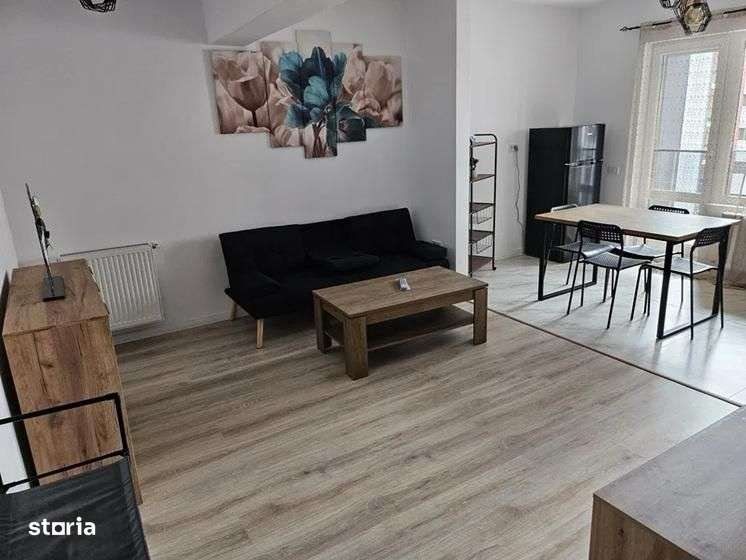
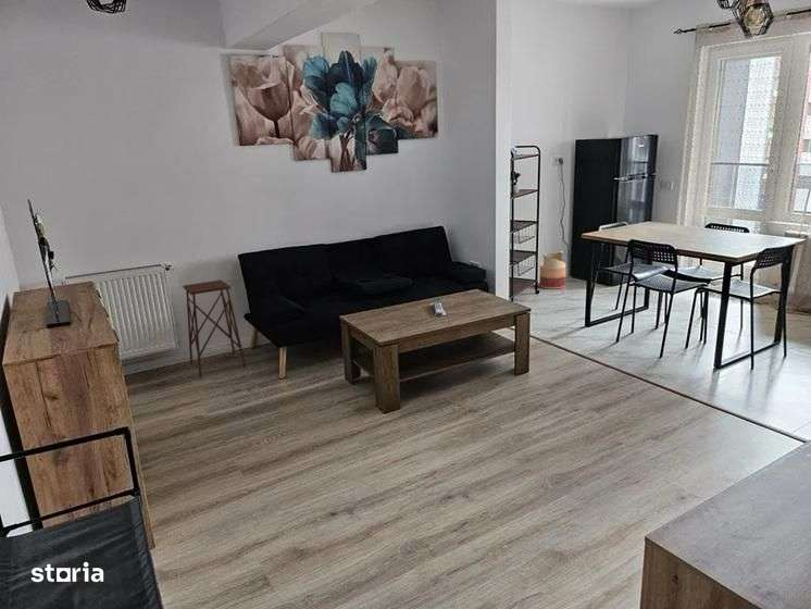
+ side table [182,279,247,378]
+ basket [539,250,566,289]
